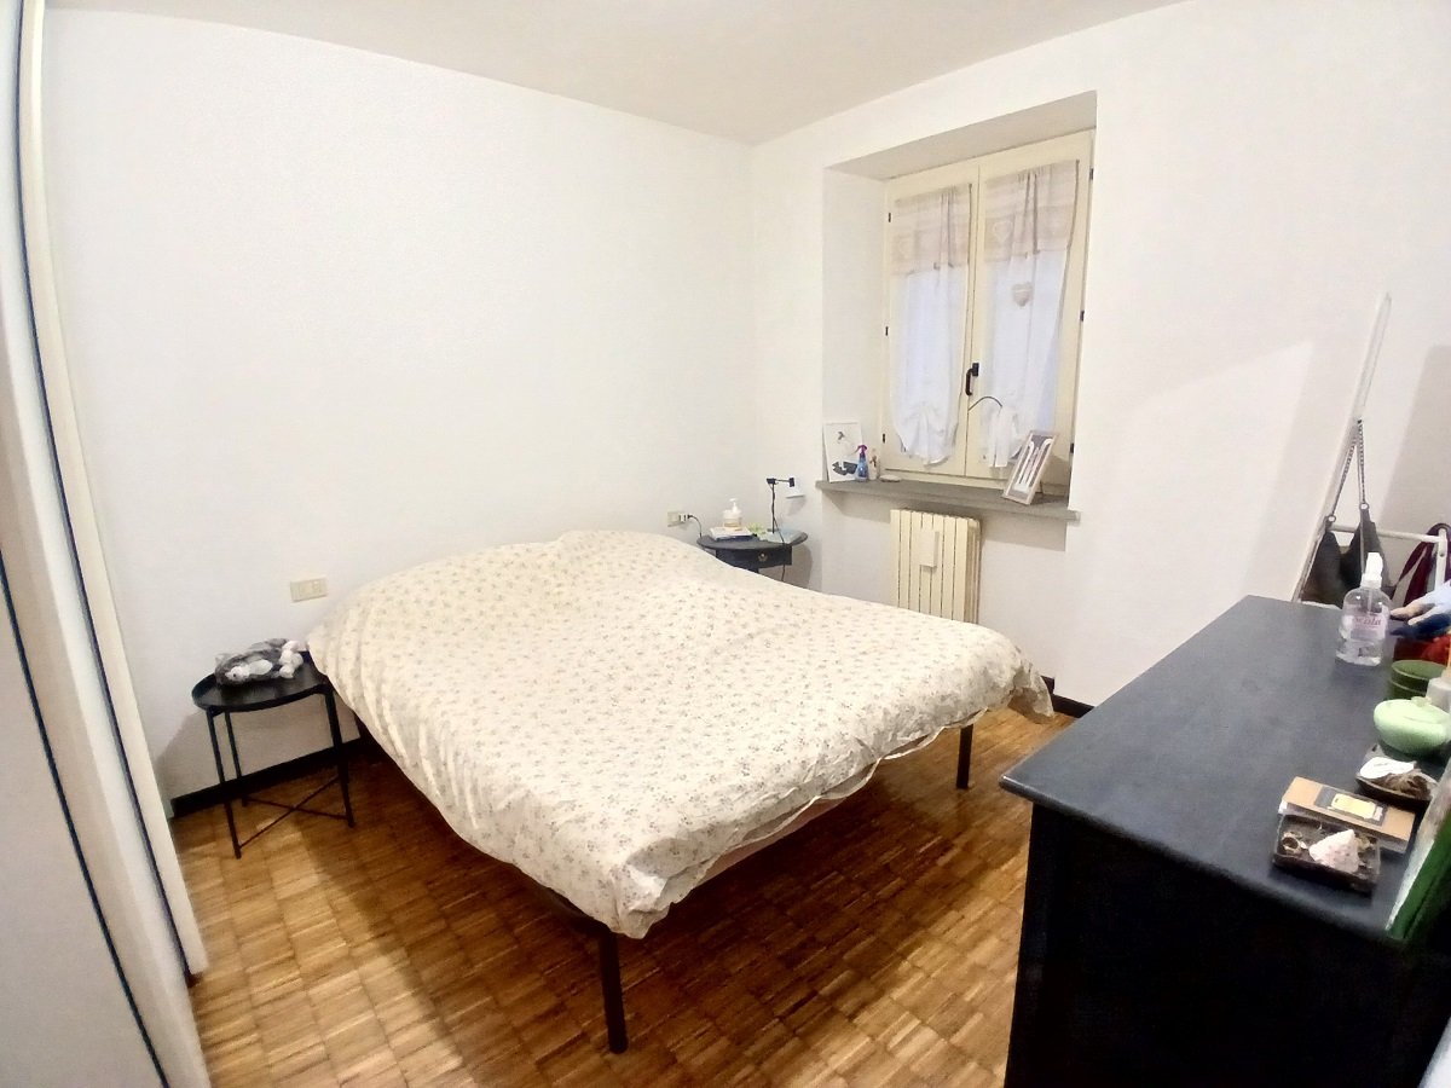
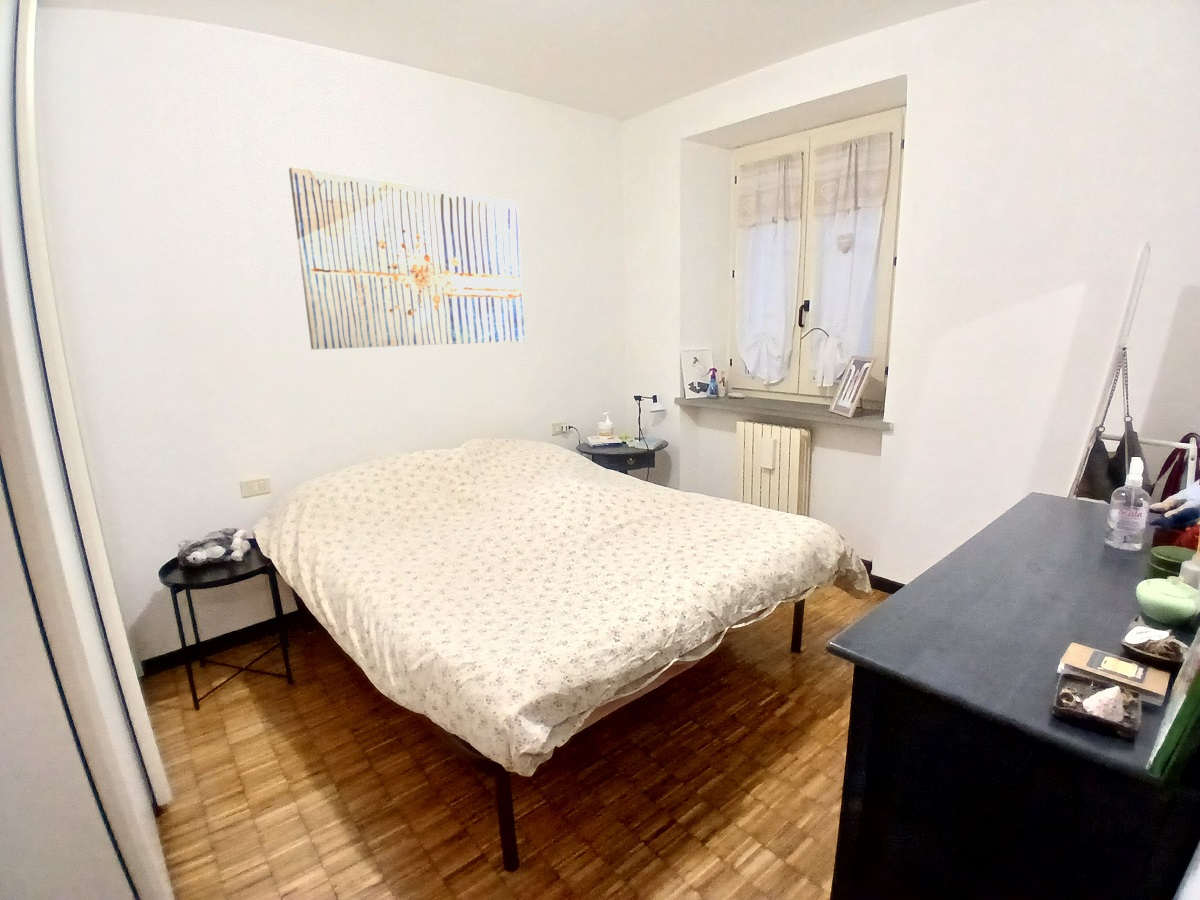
+ wall art [288,166,525,350]
